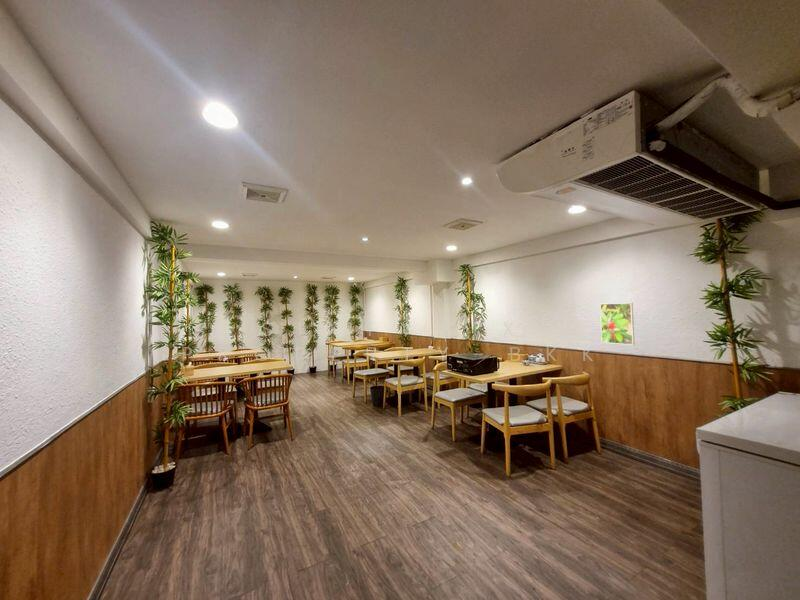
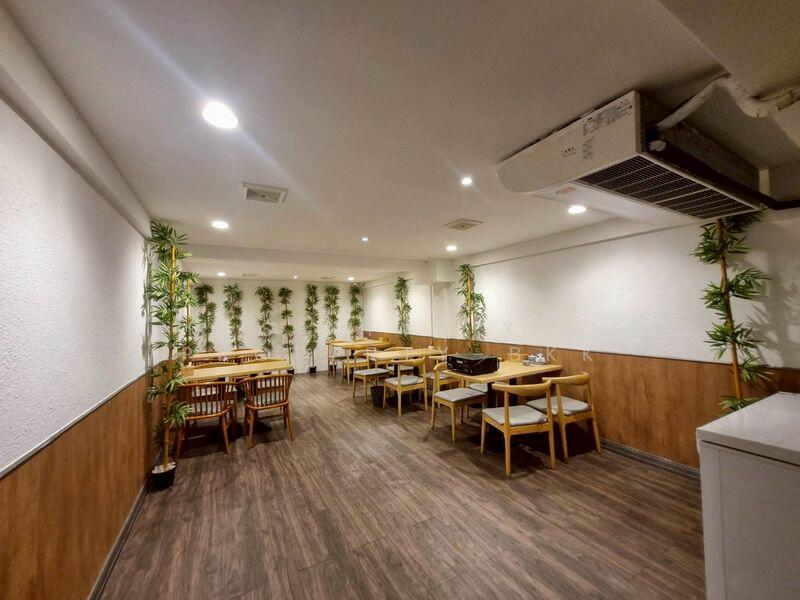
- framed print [599,302,636,346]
